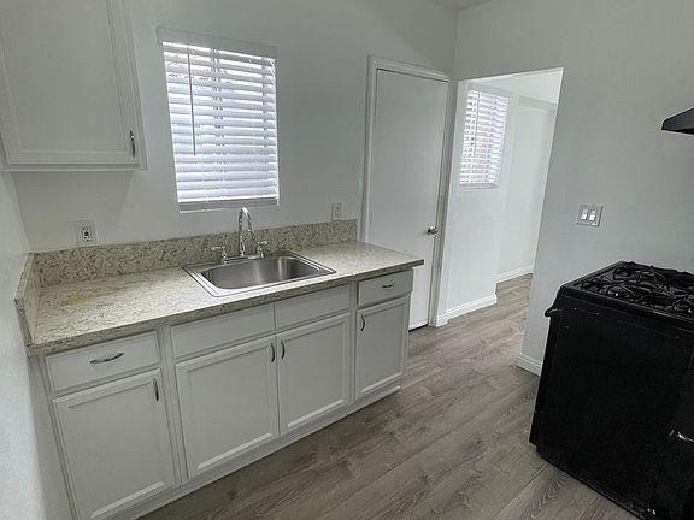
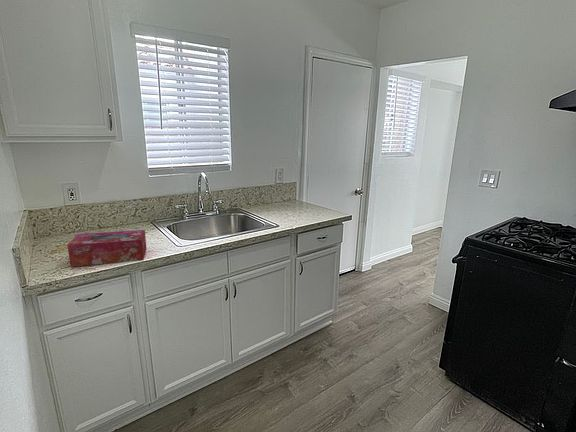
+ tissue box [66,229,148,268]
